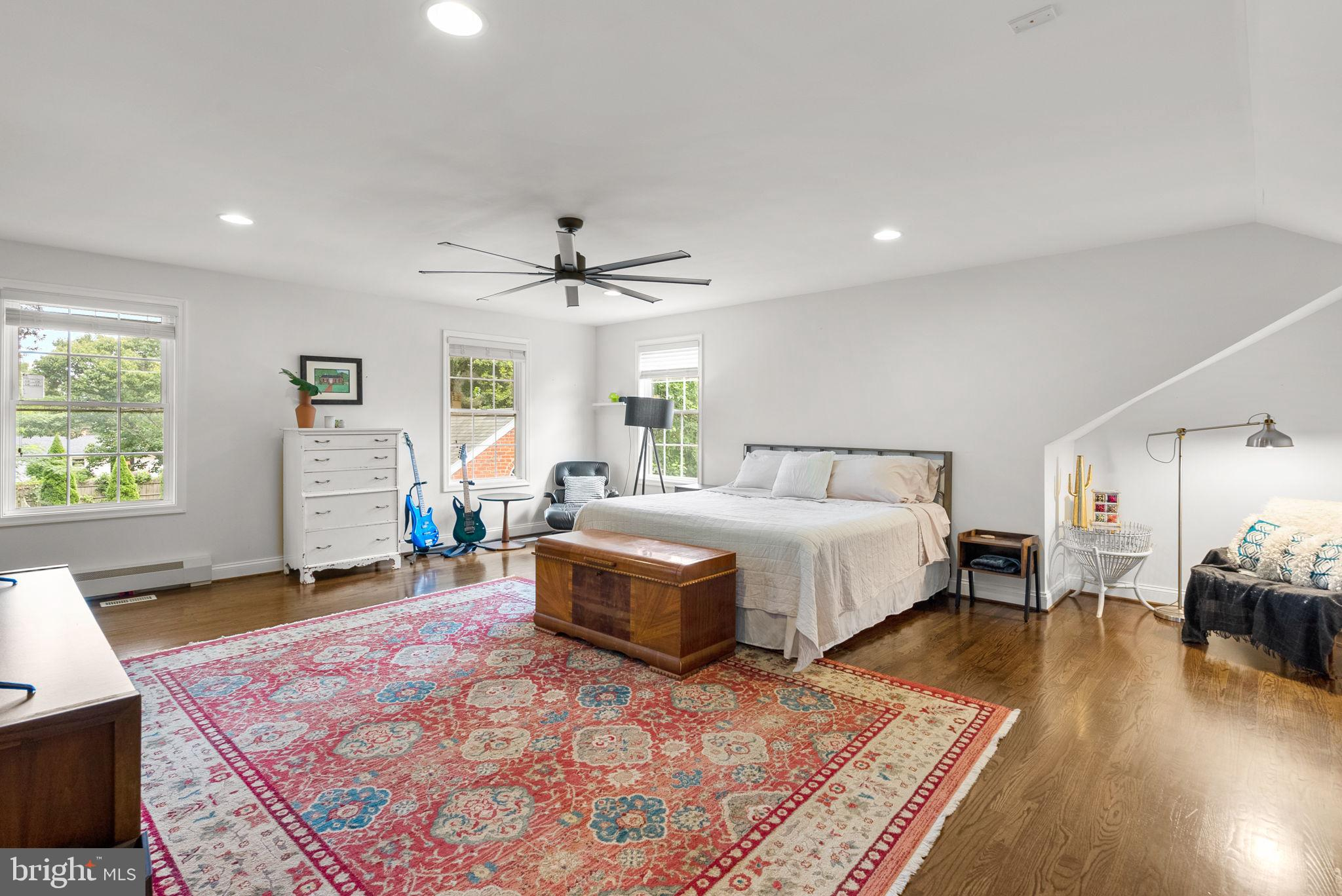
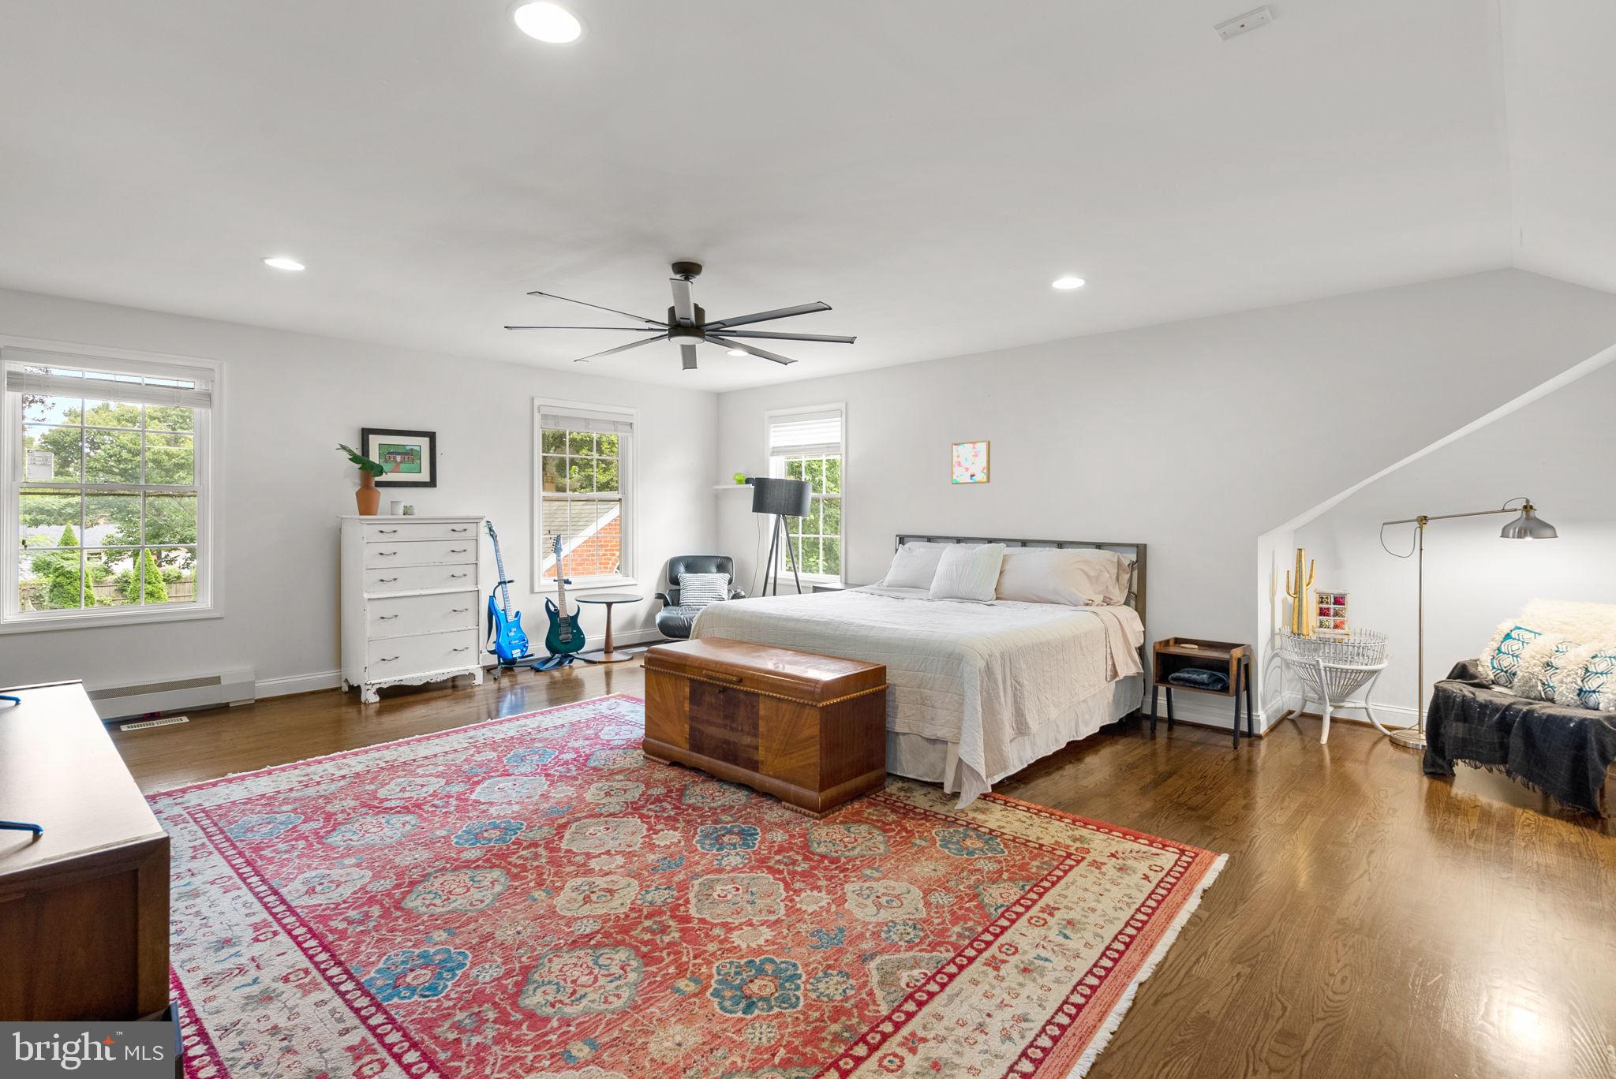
+ wall art [951,440,991,485]
